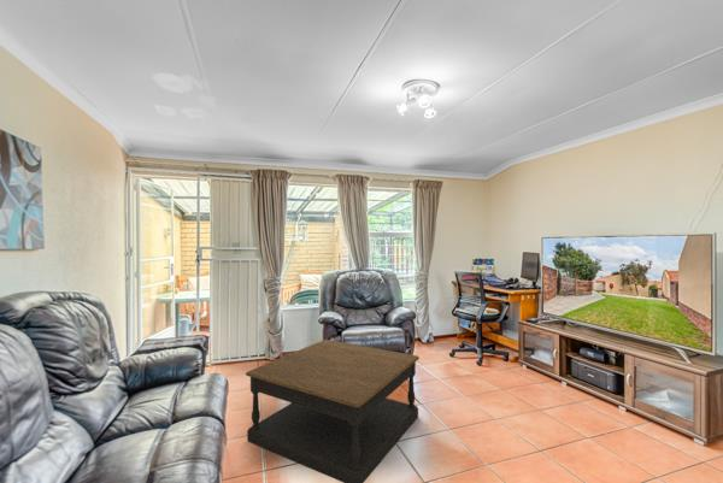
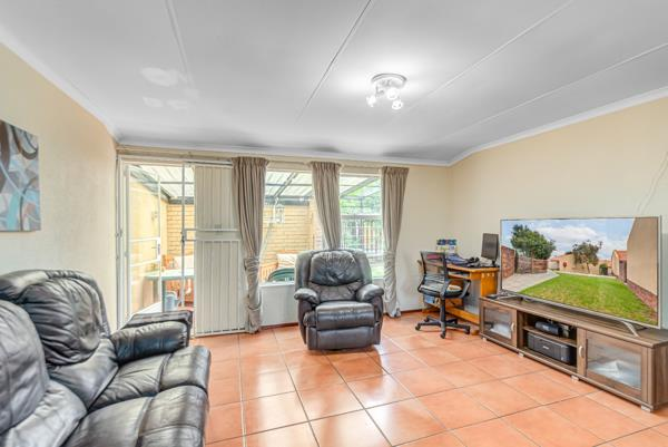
- coffee table [245,338,421,483]
